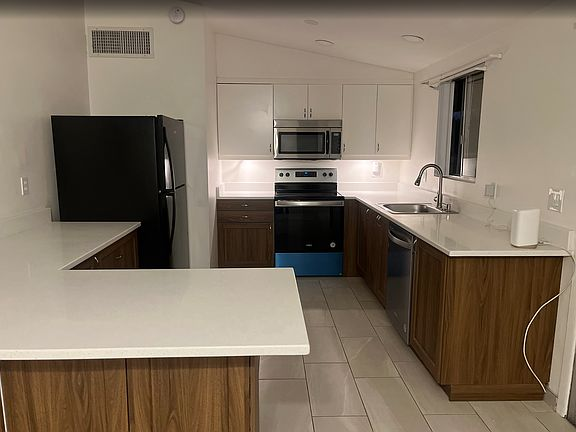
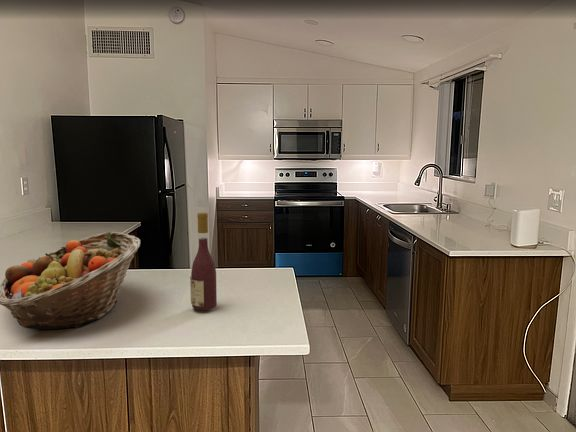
+ wine bottle [189,211,218,311]
+ fruit basket [0,231,141,330]
